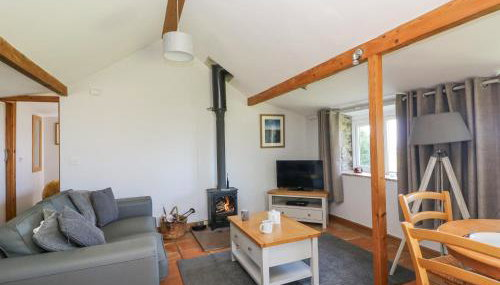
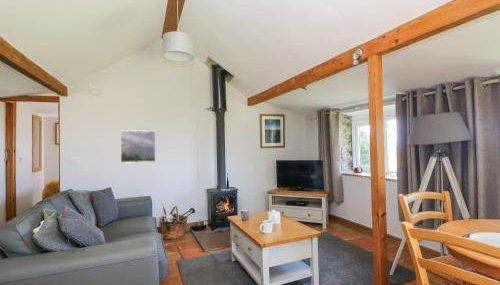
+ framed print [120,129,156,164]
